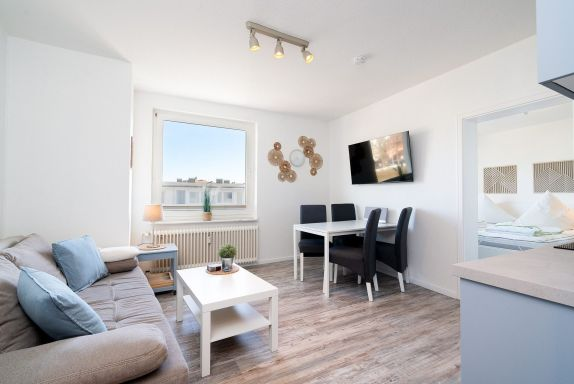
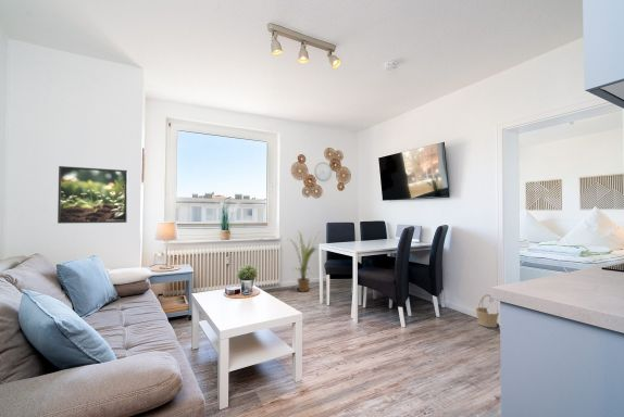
+ house plant [287,229,320,293]
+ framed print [57,165,128,225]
+ basket [475,293,500,328]
